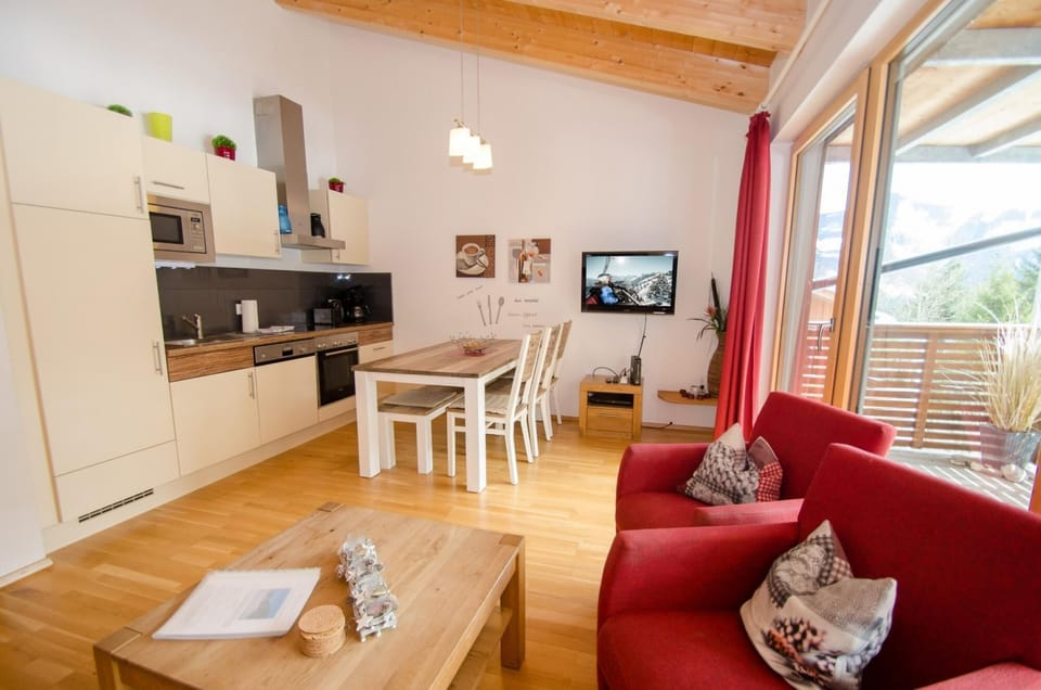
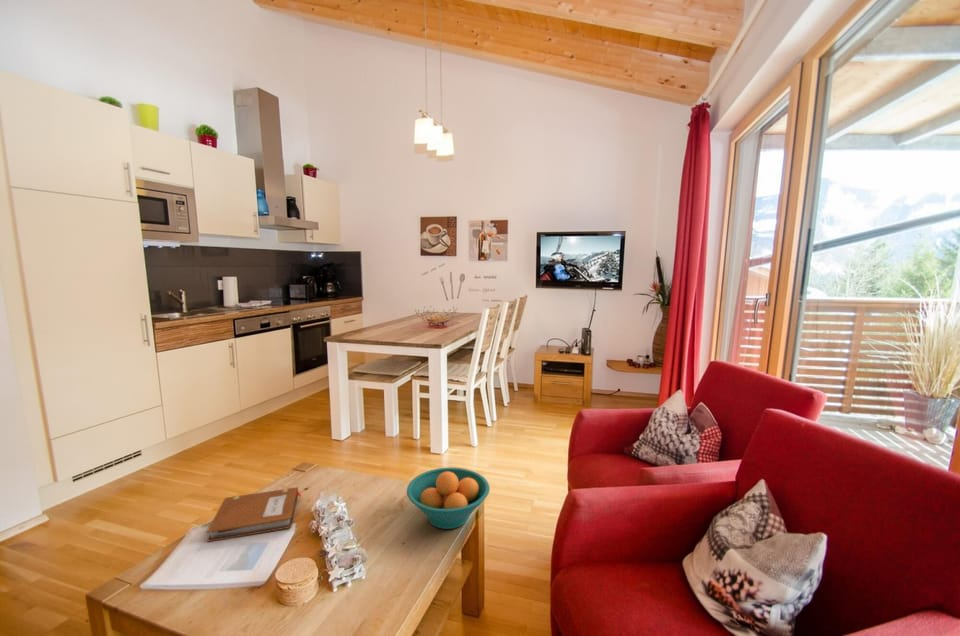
+ notebook [205,486,303,543]
+ fruit bowl [406,467,491,530]
